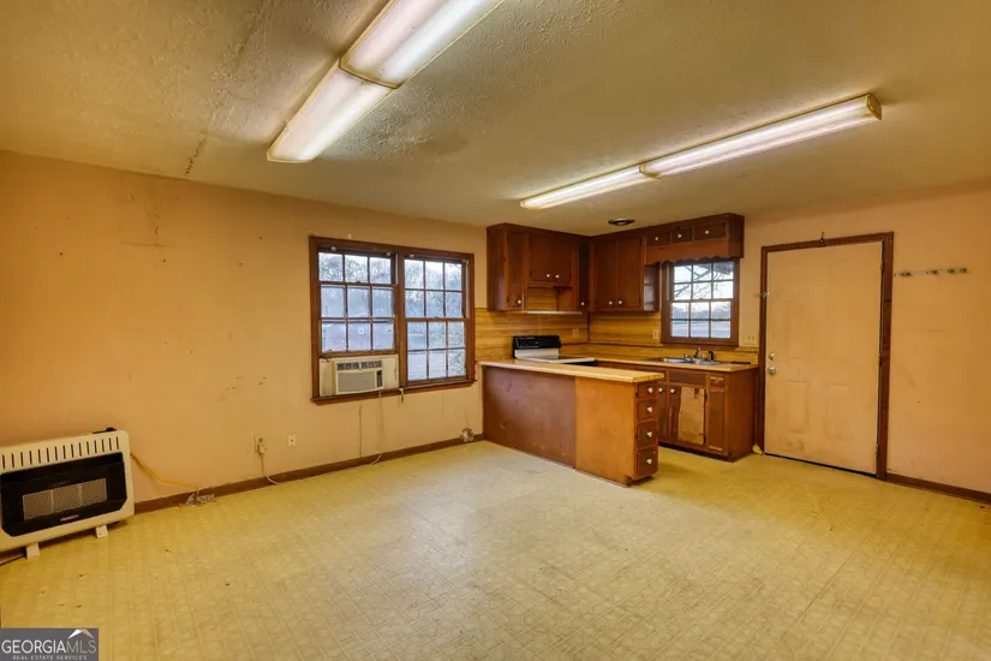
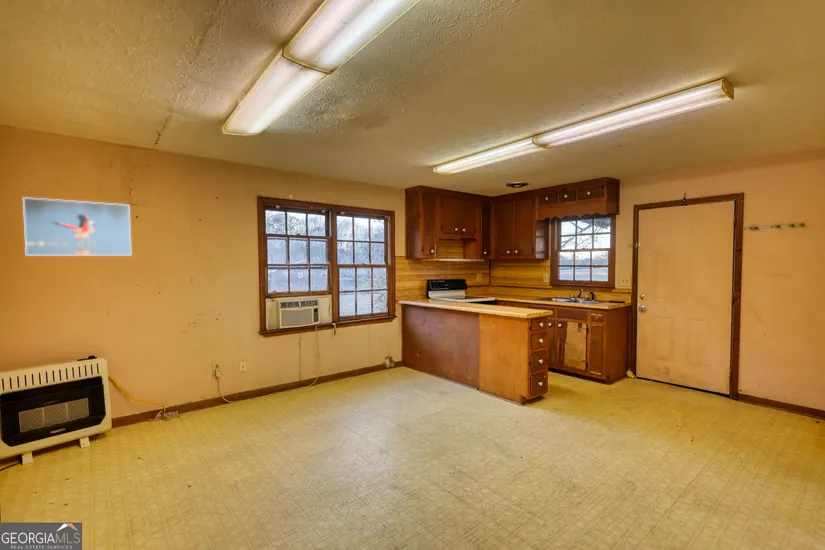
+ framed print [22,196,133,257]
